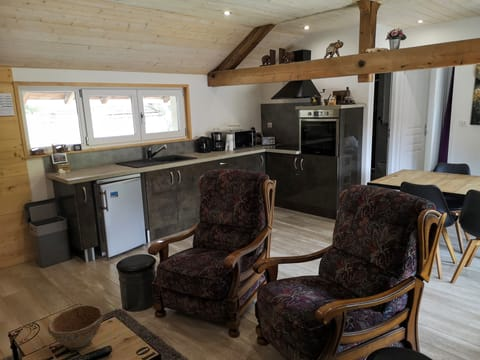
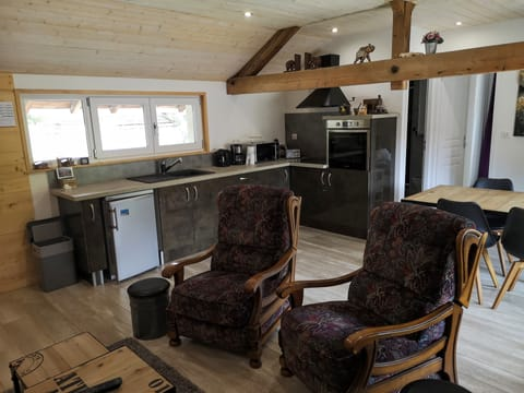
- bowl [47,304,106,351]
